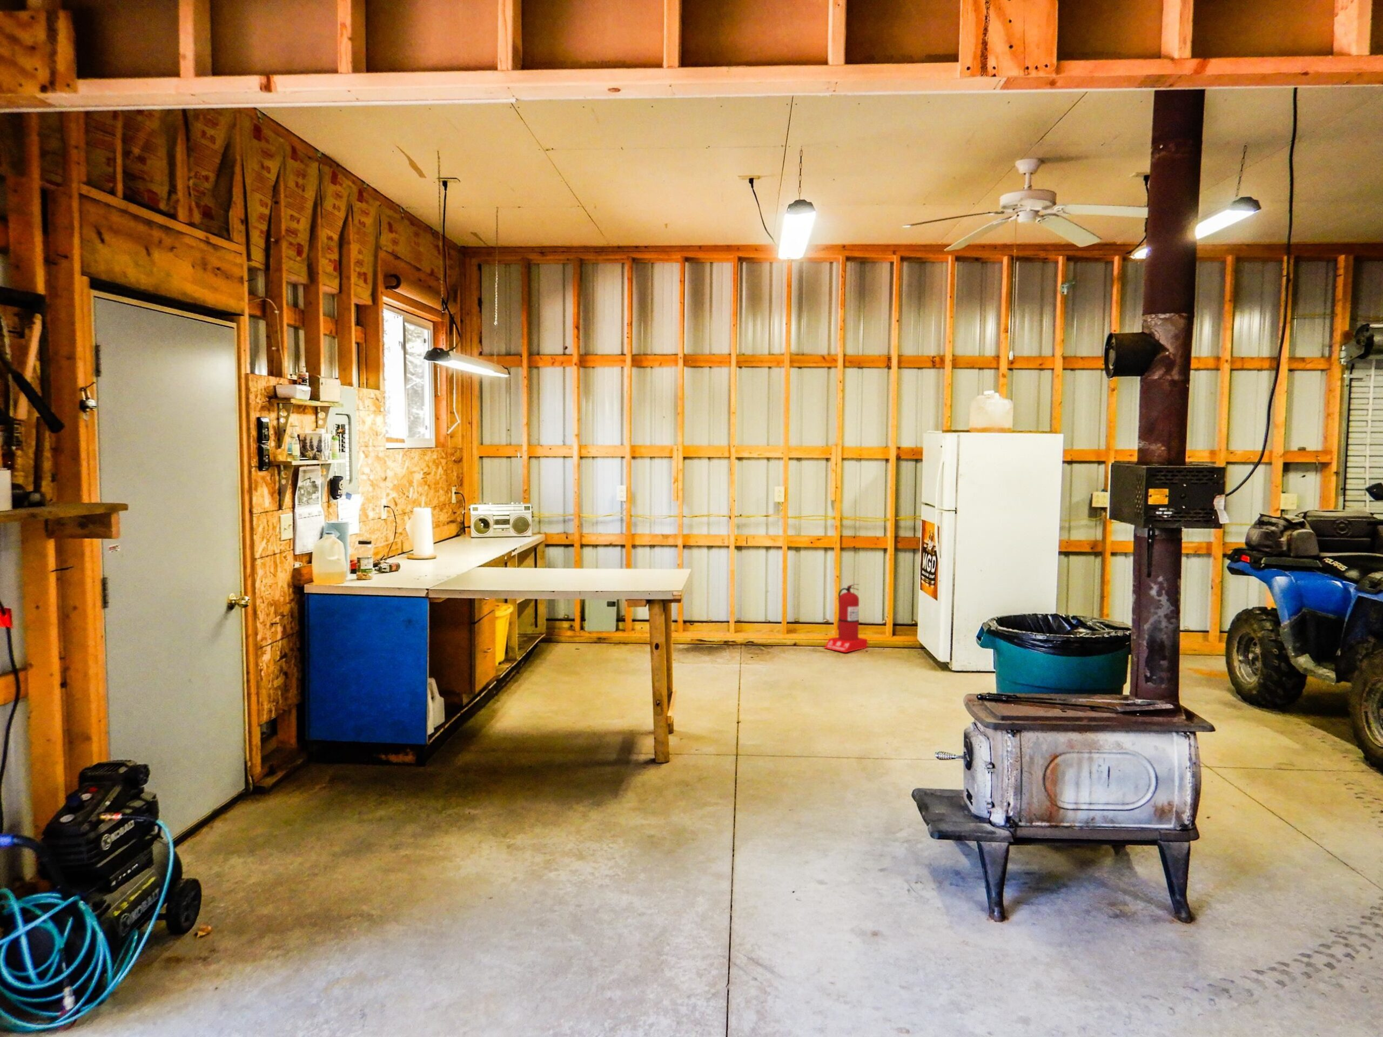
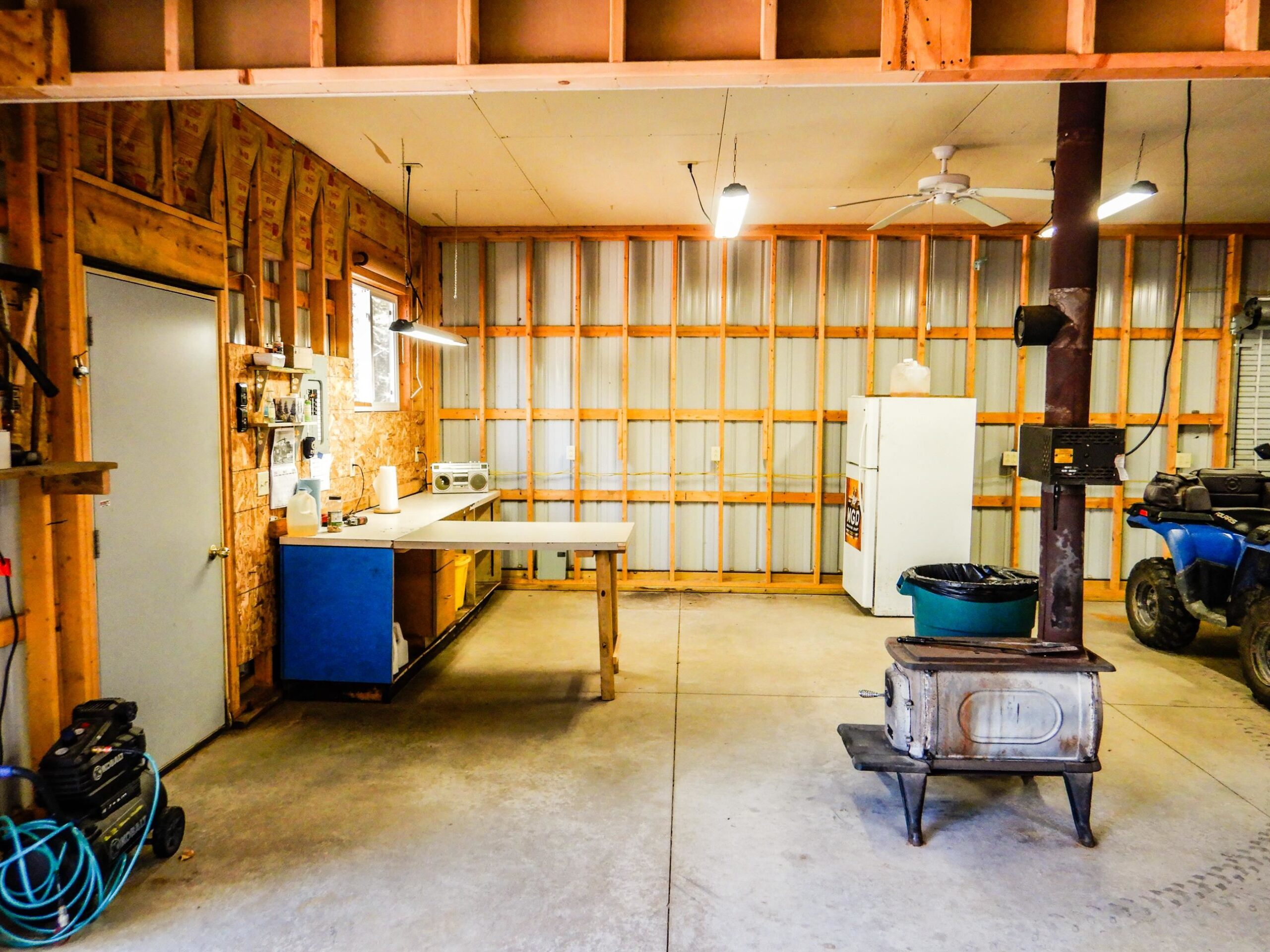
- fire extinguisher [824,583,868,652]
